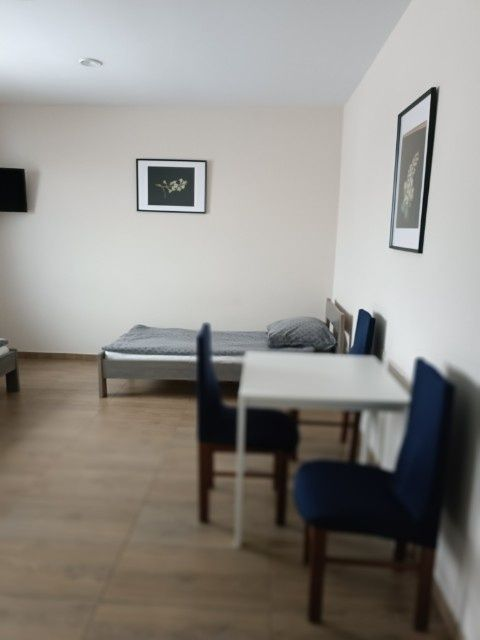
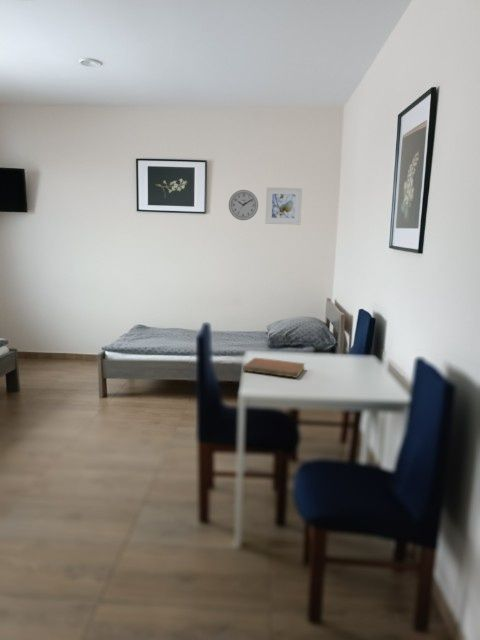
+ notebook [242,357,306,379]
+ wall clock [228,189,259,221]
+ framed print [264,186,303,226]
